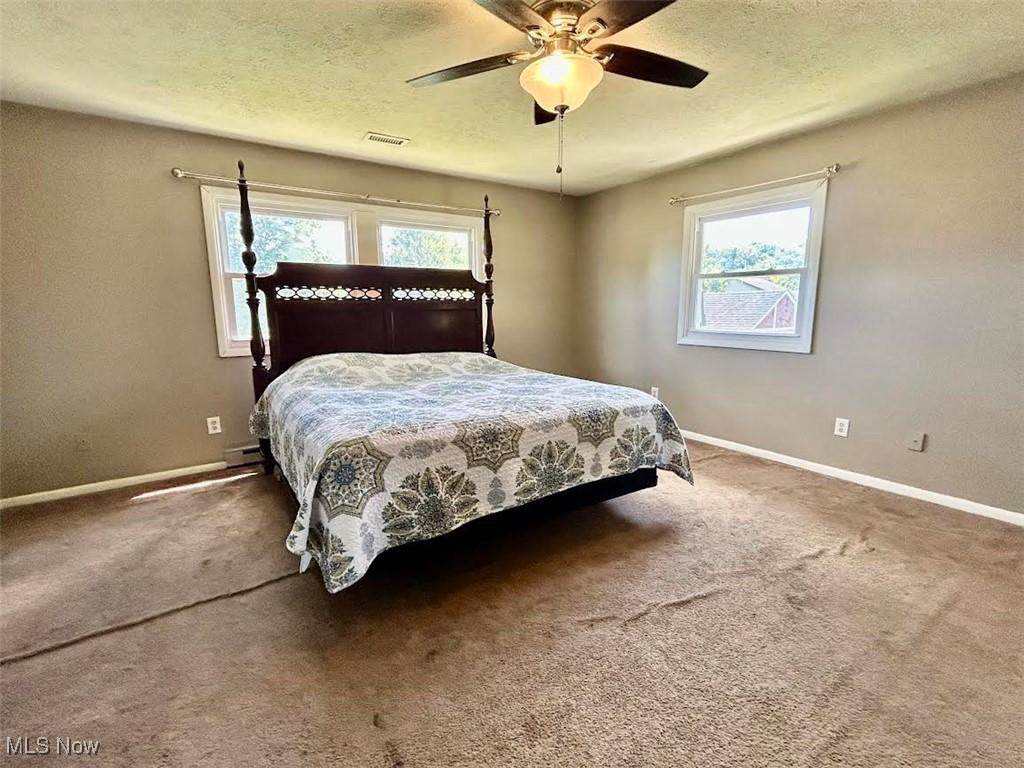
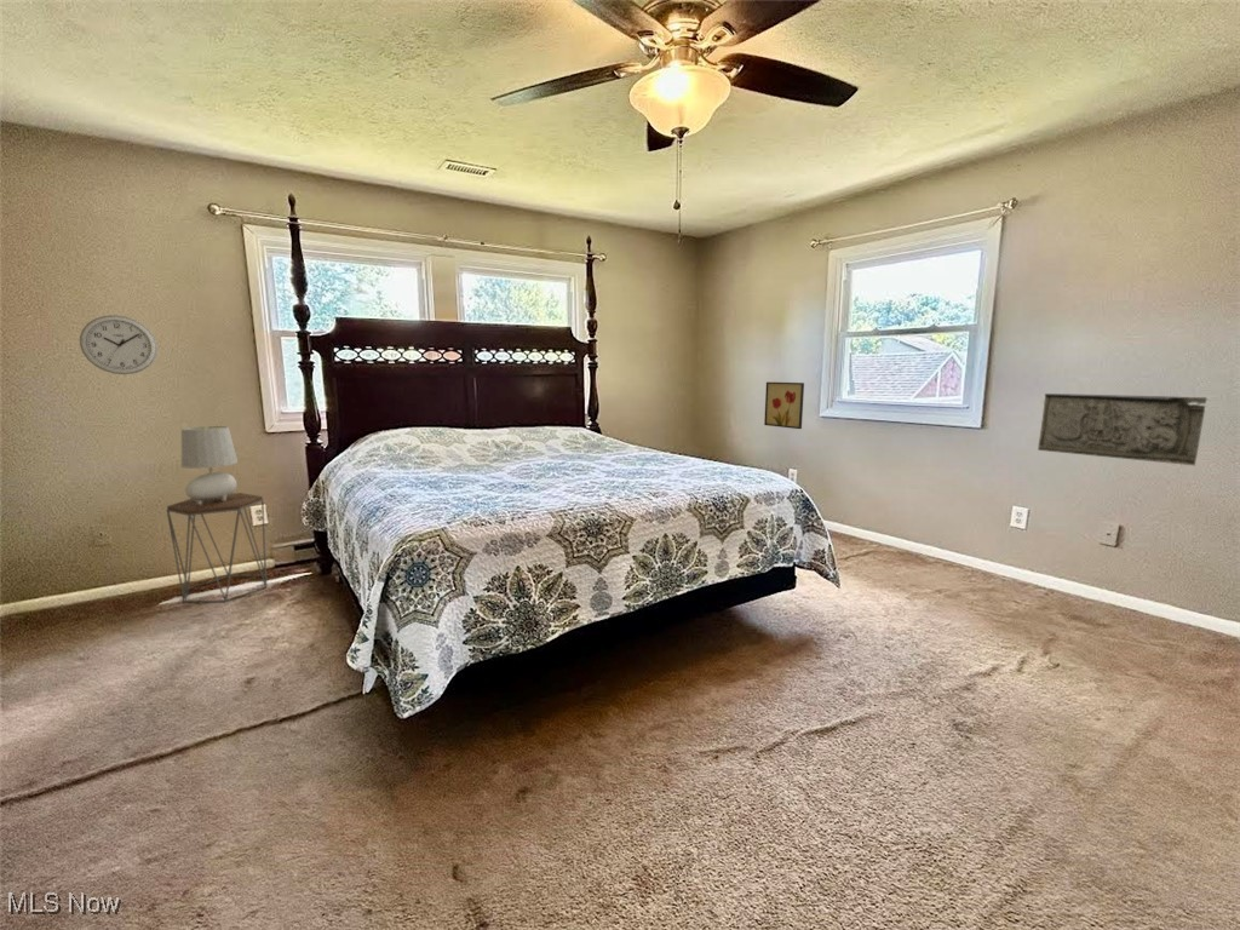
+ wall art [763,381,805,430]
+ wall clock [79,314,159,375]
+ table lamp [180,425,239,505]
+ side table [165,492,268,604]
+ relief panel [1037,392,1209,466]
